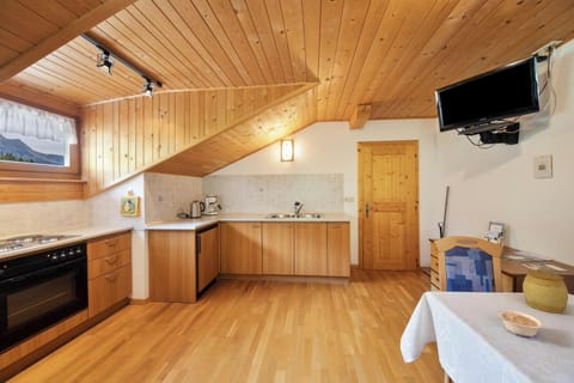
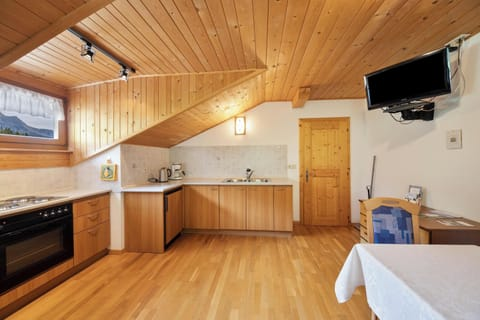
- jar [521,267,569,315]
- legume [496,308,544,339]
